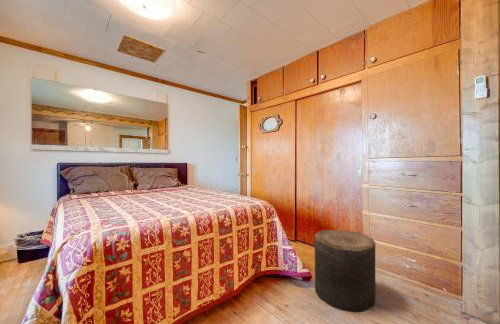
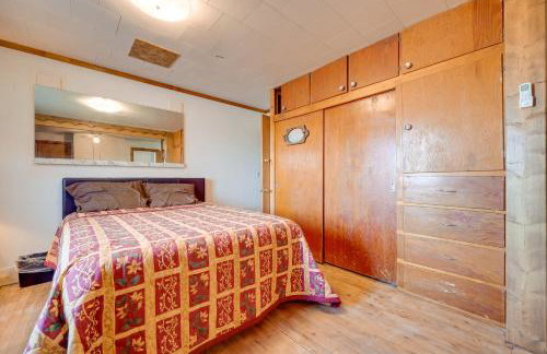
- stool [314,229,376,313]
